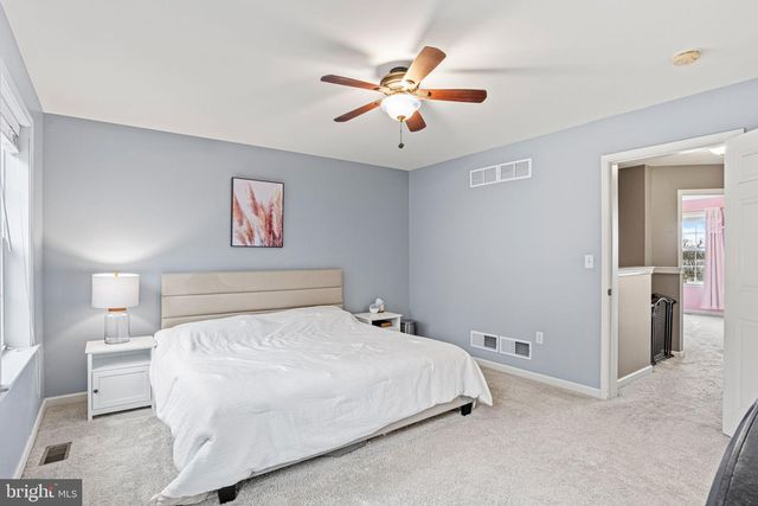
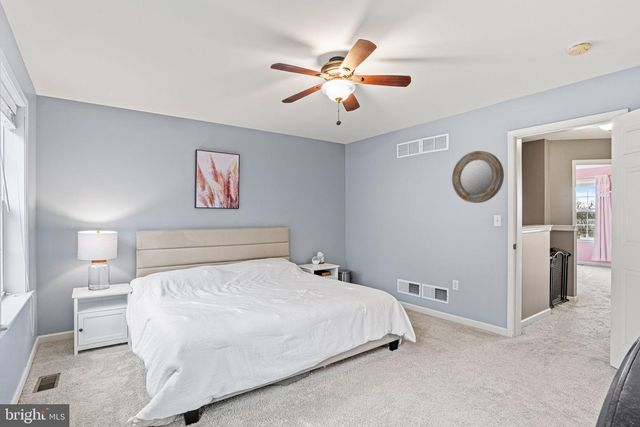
+ home mirror [451,150,505,204]
